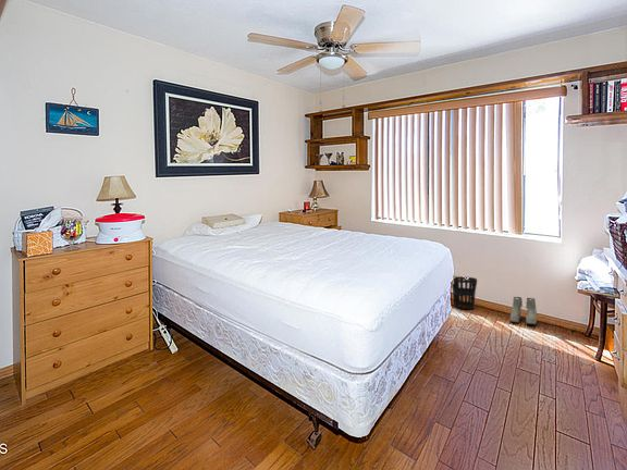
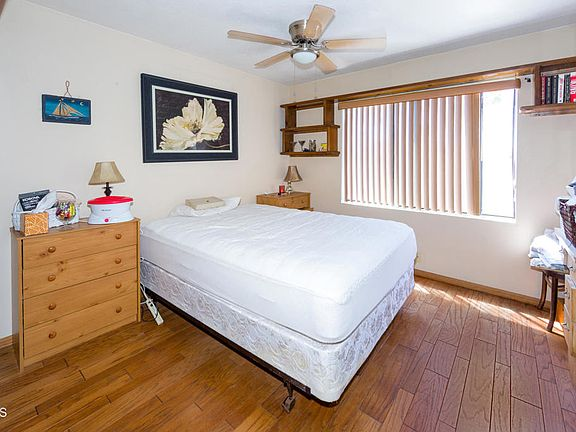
- wastebasket [451,275,478,310]
- boots [509,296,538,325]
